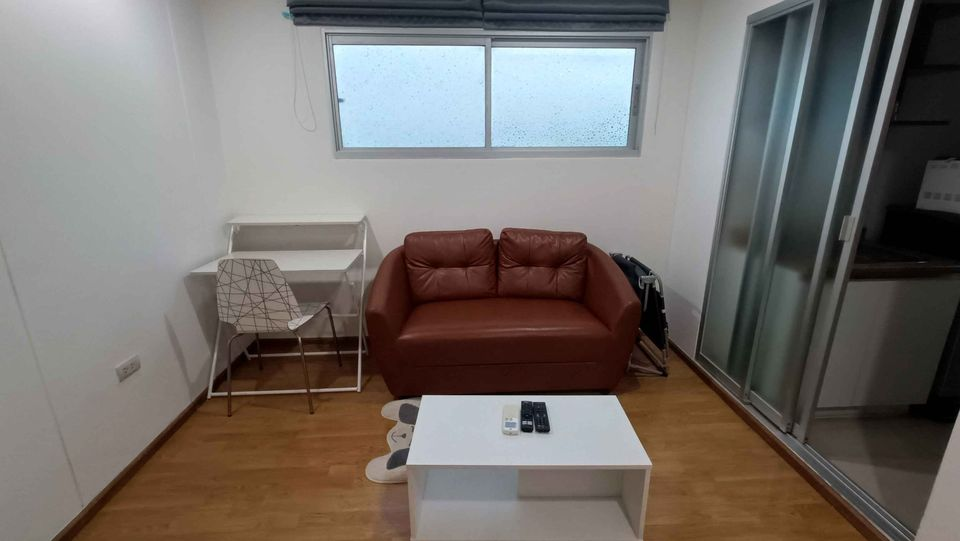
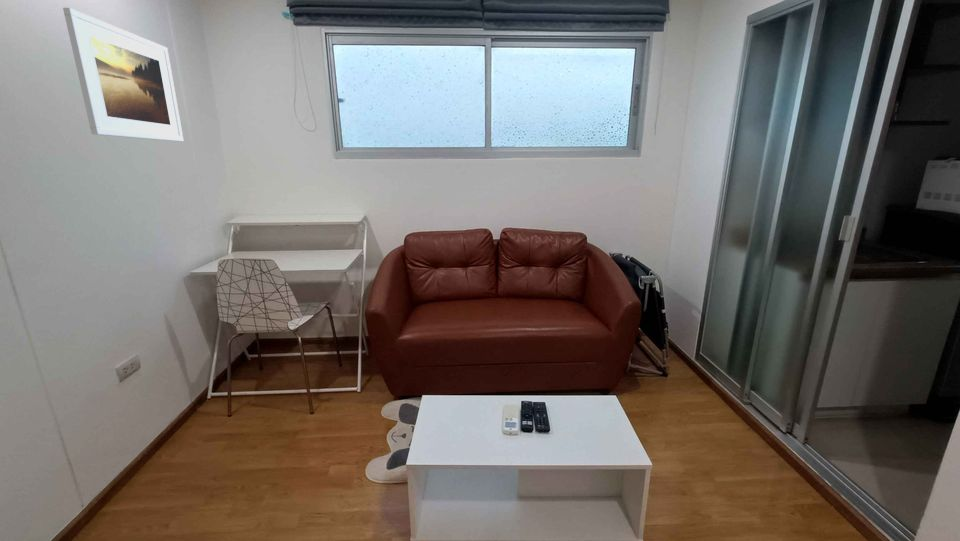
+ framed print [62,7,185,142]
